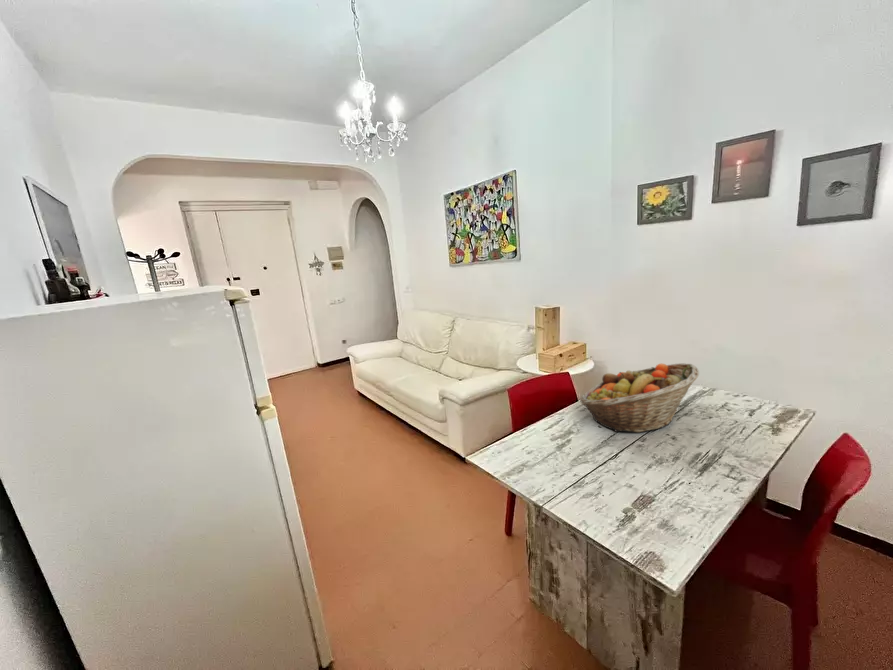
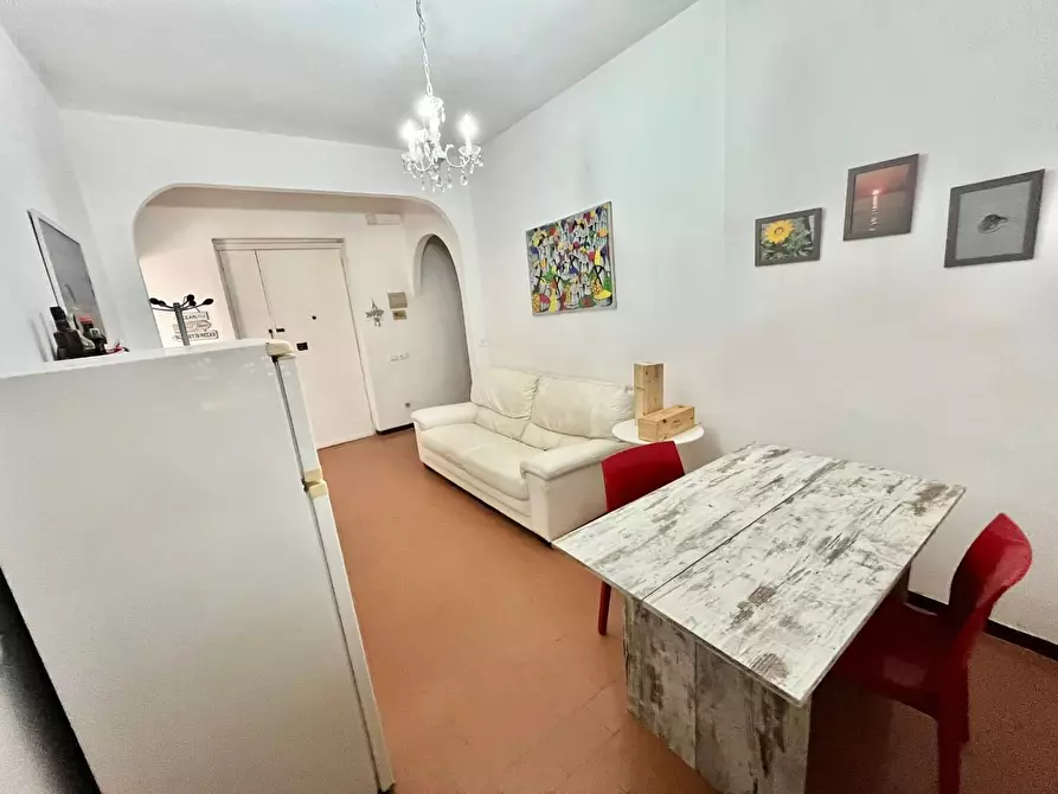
- fruit basket [579,362,700,433]
